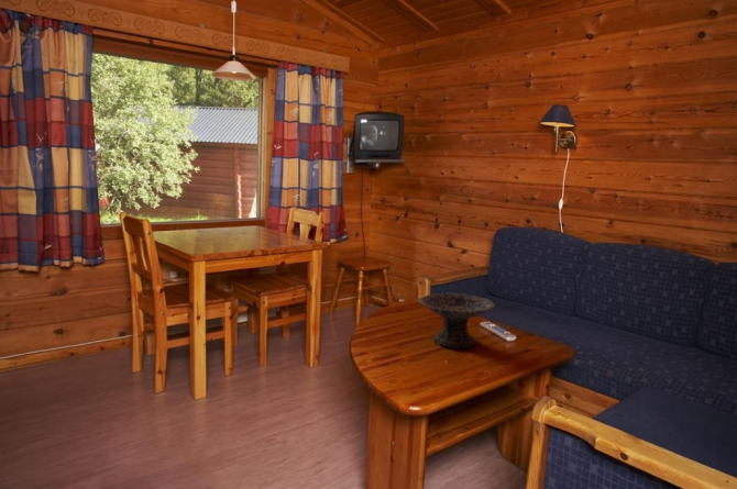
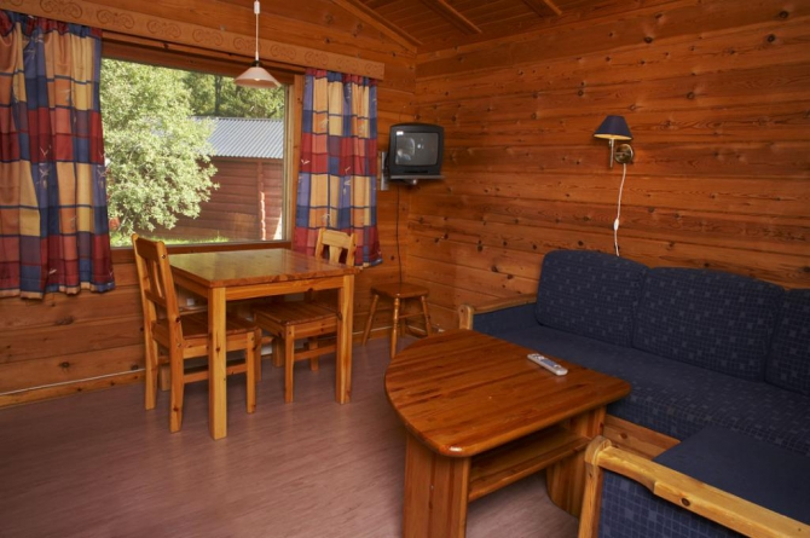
- decorative bowl [418,292,496,348]
